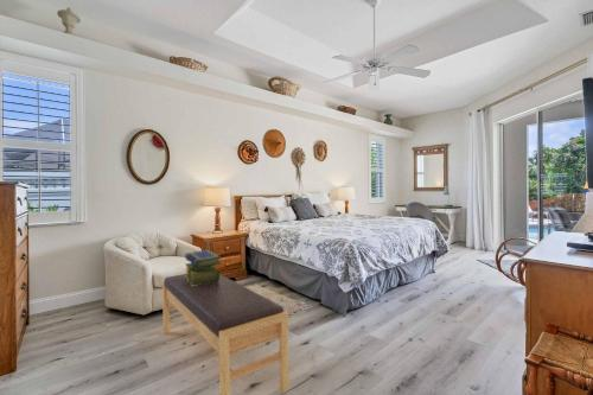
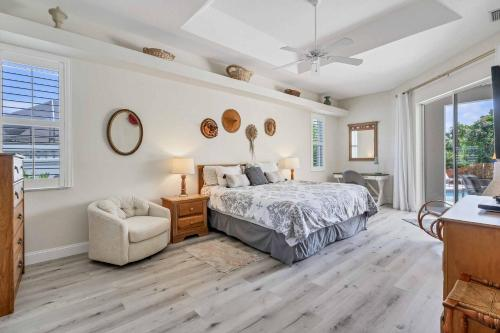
- bench [161,273,289,395]
- stack of books [184,249,223,286]
